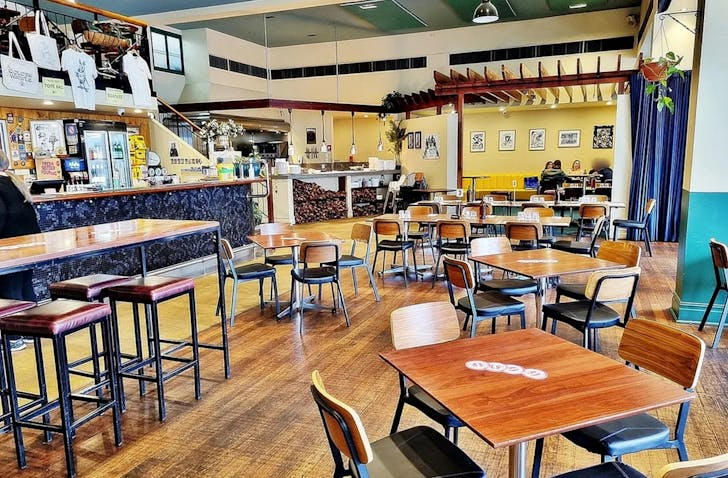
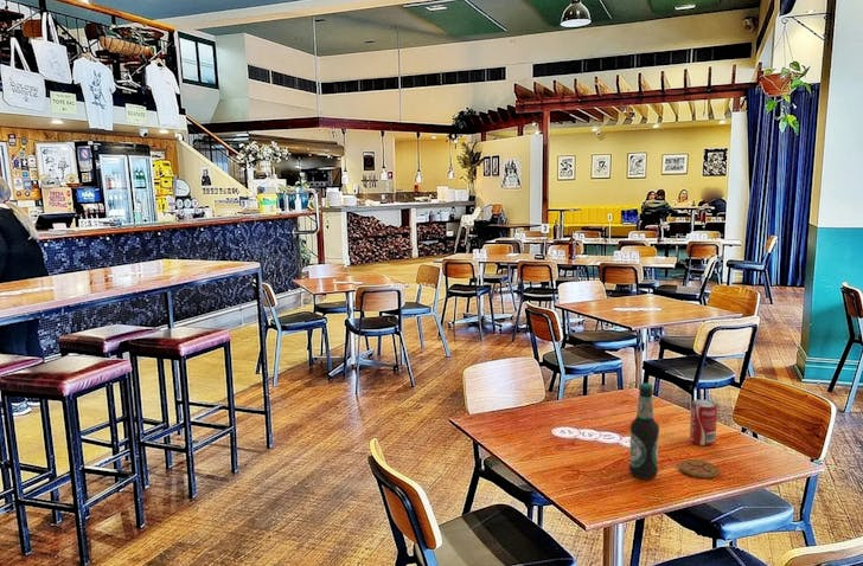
+ beverage can [689,399,718,446]
+ coaster [678,458,721,480]
+ bottle [628,382,660,481]
